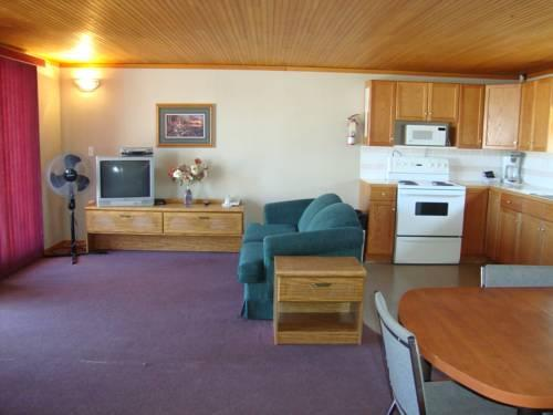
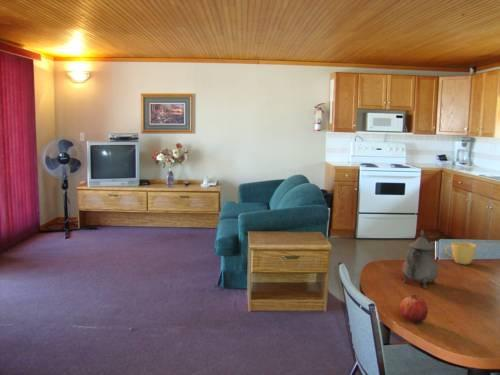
+ cup [444,241,477,265]
+ teapot [402,229,439,289]
+ fruit [399,294,429,323]
